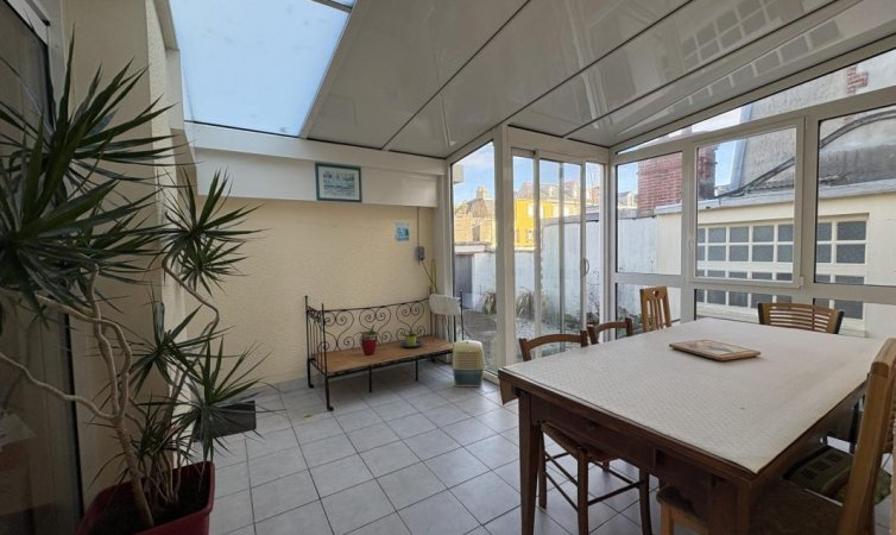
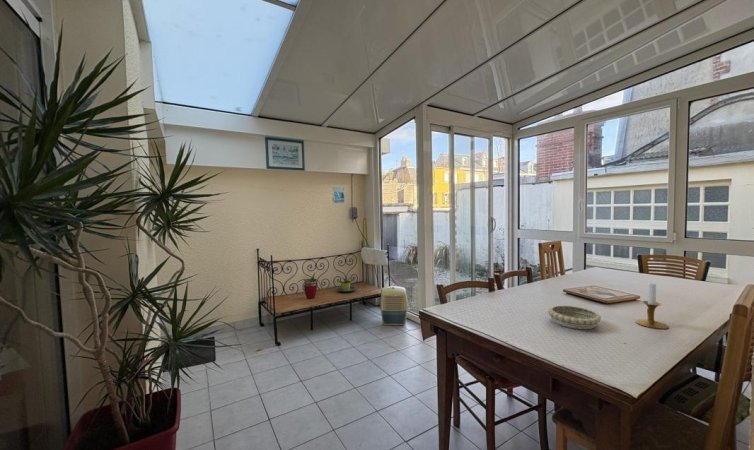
+ decorative bowl [547,305,602,330]
+ candlestick [634,282,669,330]
